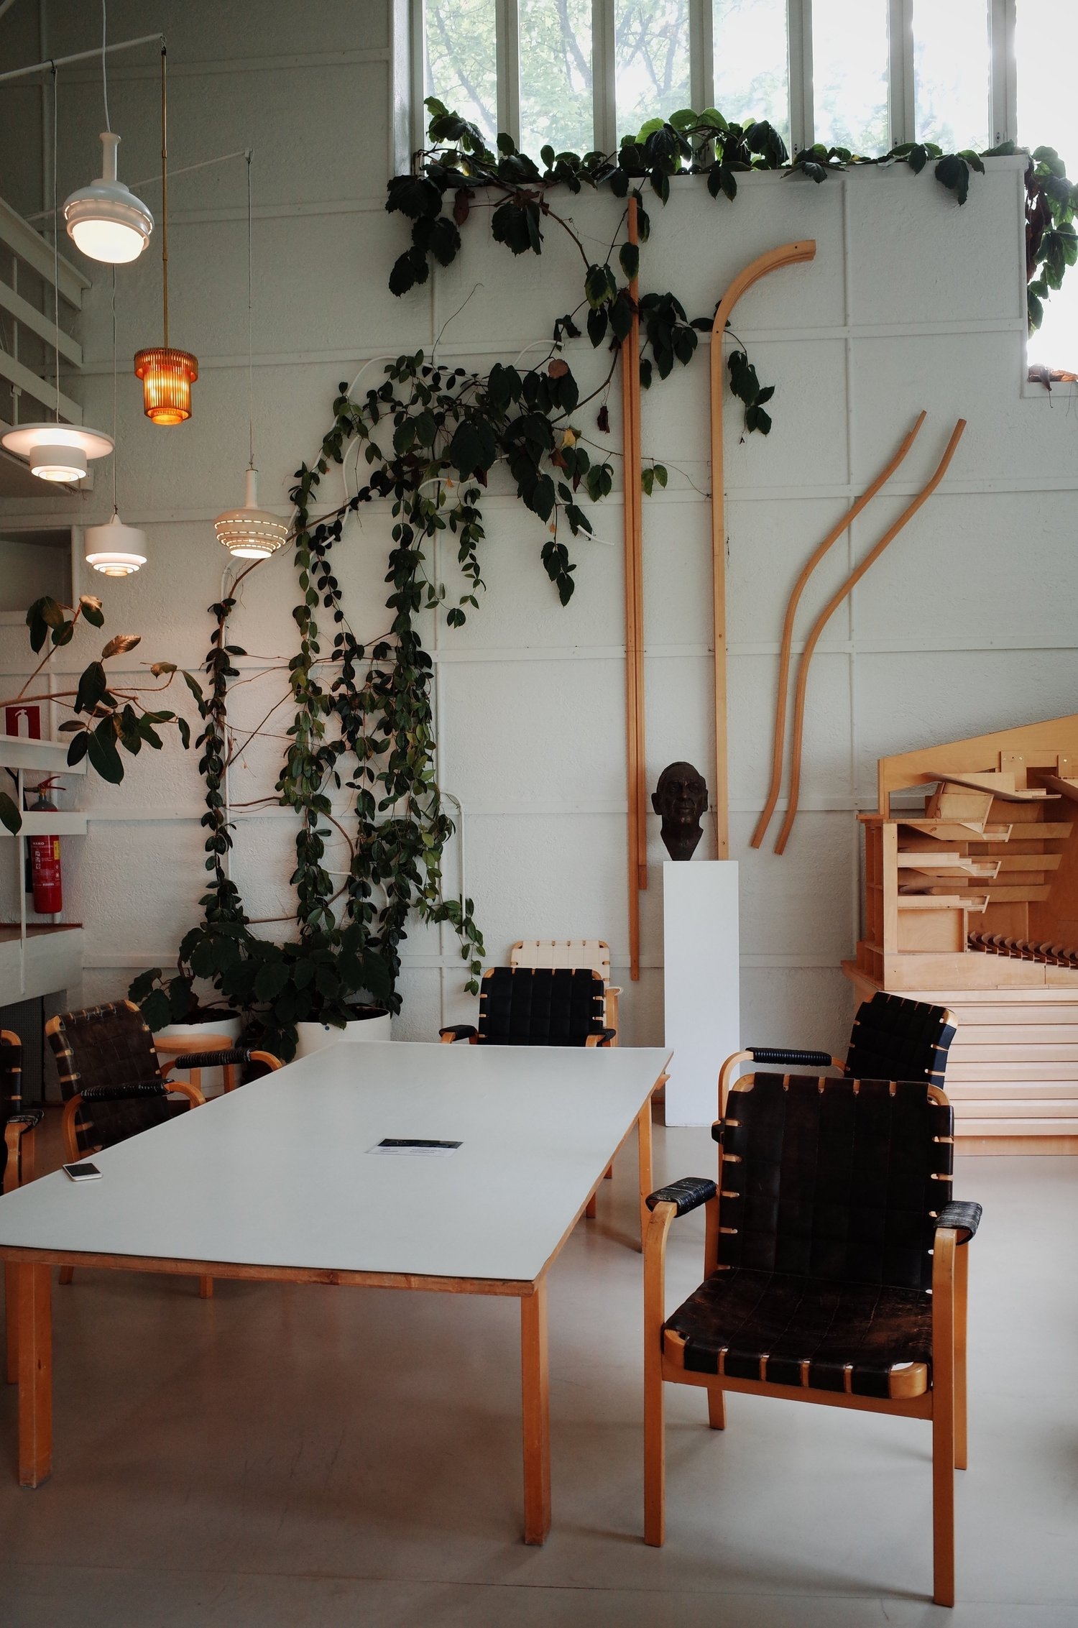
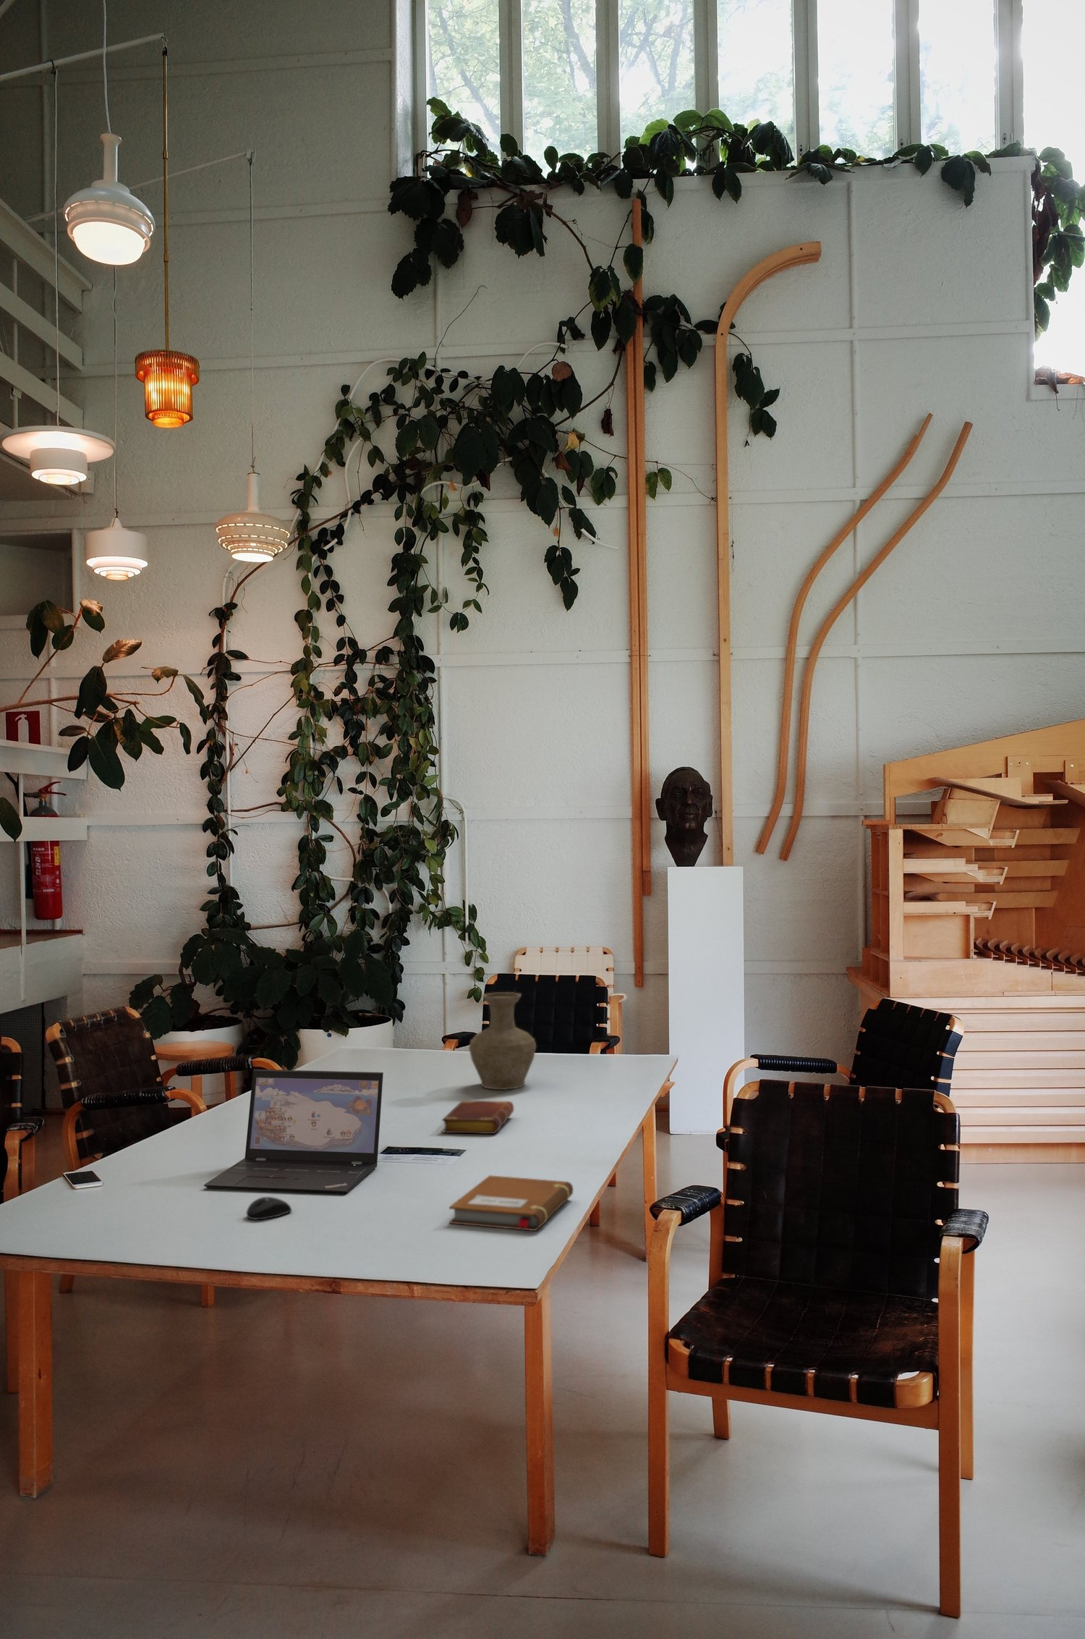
+ mouse [246,1196,292,1220]
+ book [441,1100,515,1135]
+ vase [467,991,536,1090]
+ laptop [203,1068,384,1194]
+ notebook [448,1175,574,1232]
